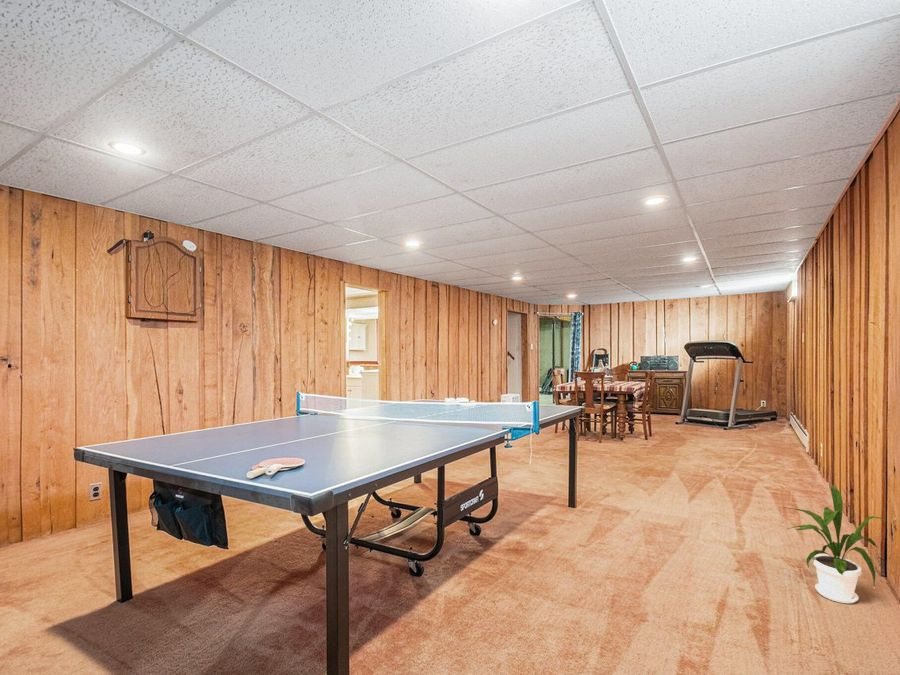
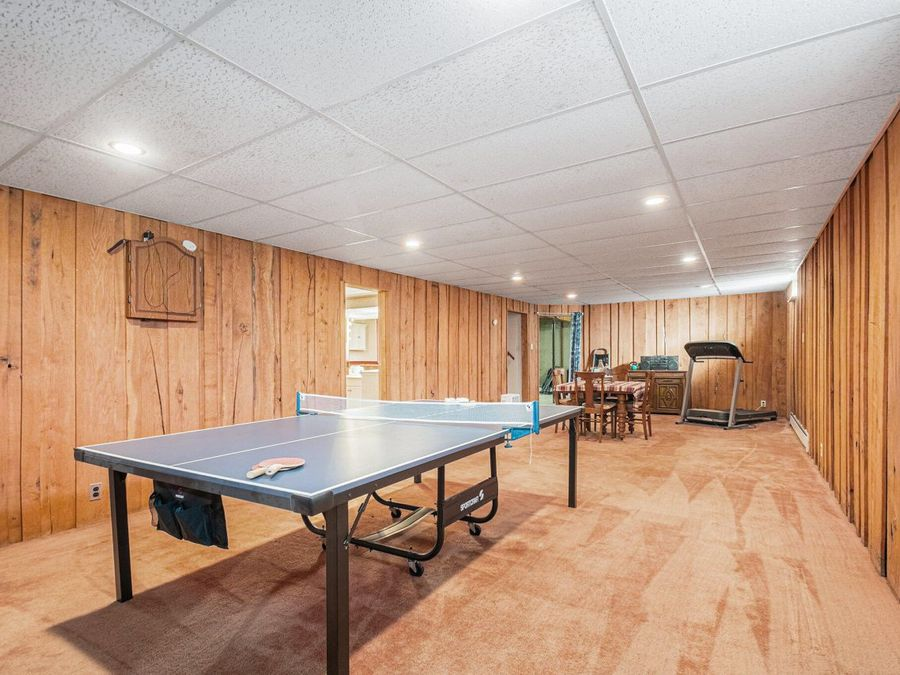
- house plant [782,484,886,604]
